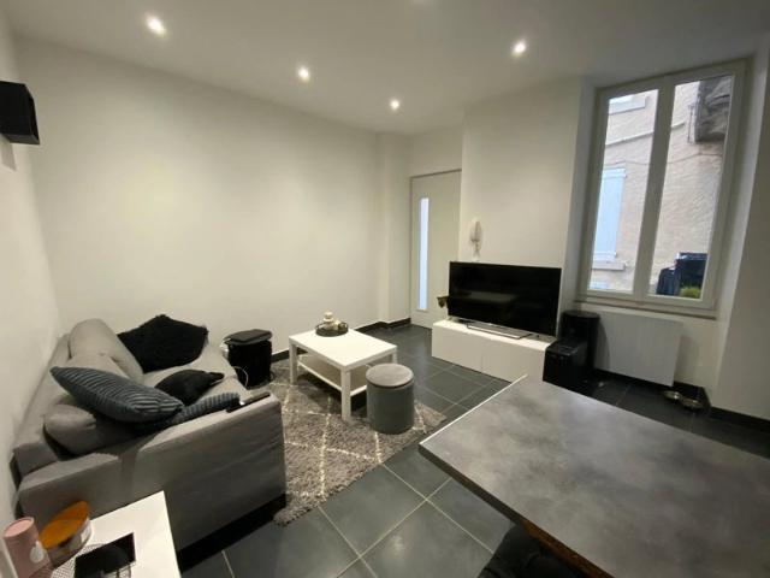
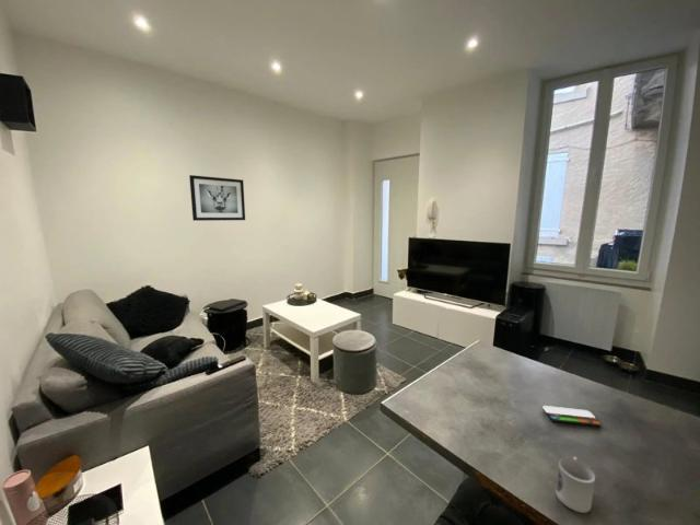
+ smartphone [541,405,603,428]
+ wall art [188,174,246,222]
+ cup [555,456,596,514]
